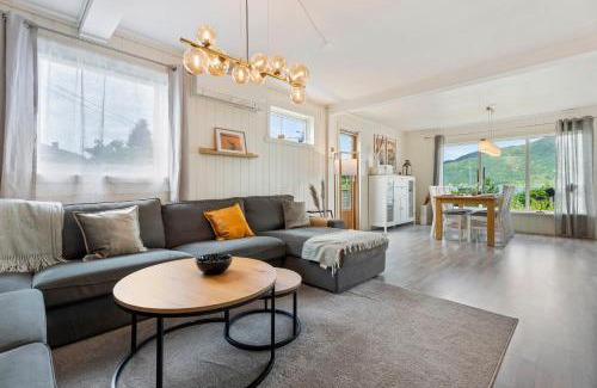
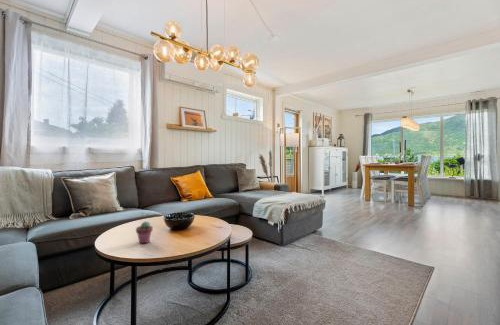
+ potted succulent [135,221,154,244]
